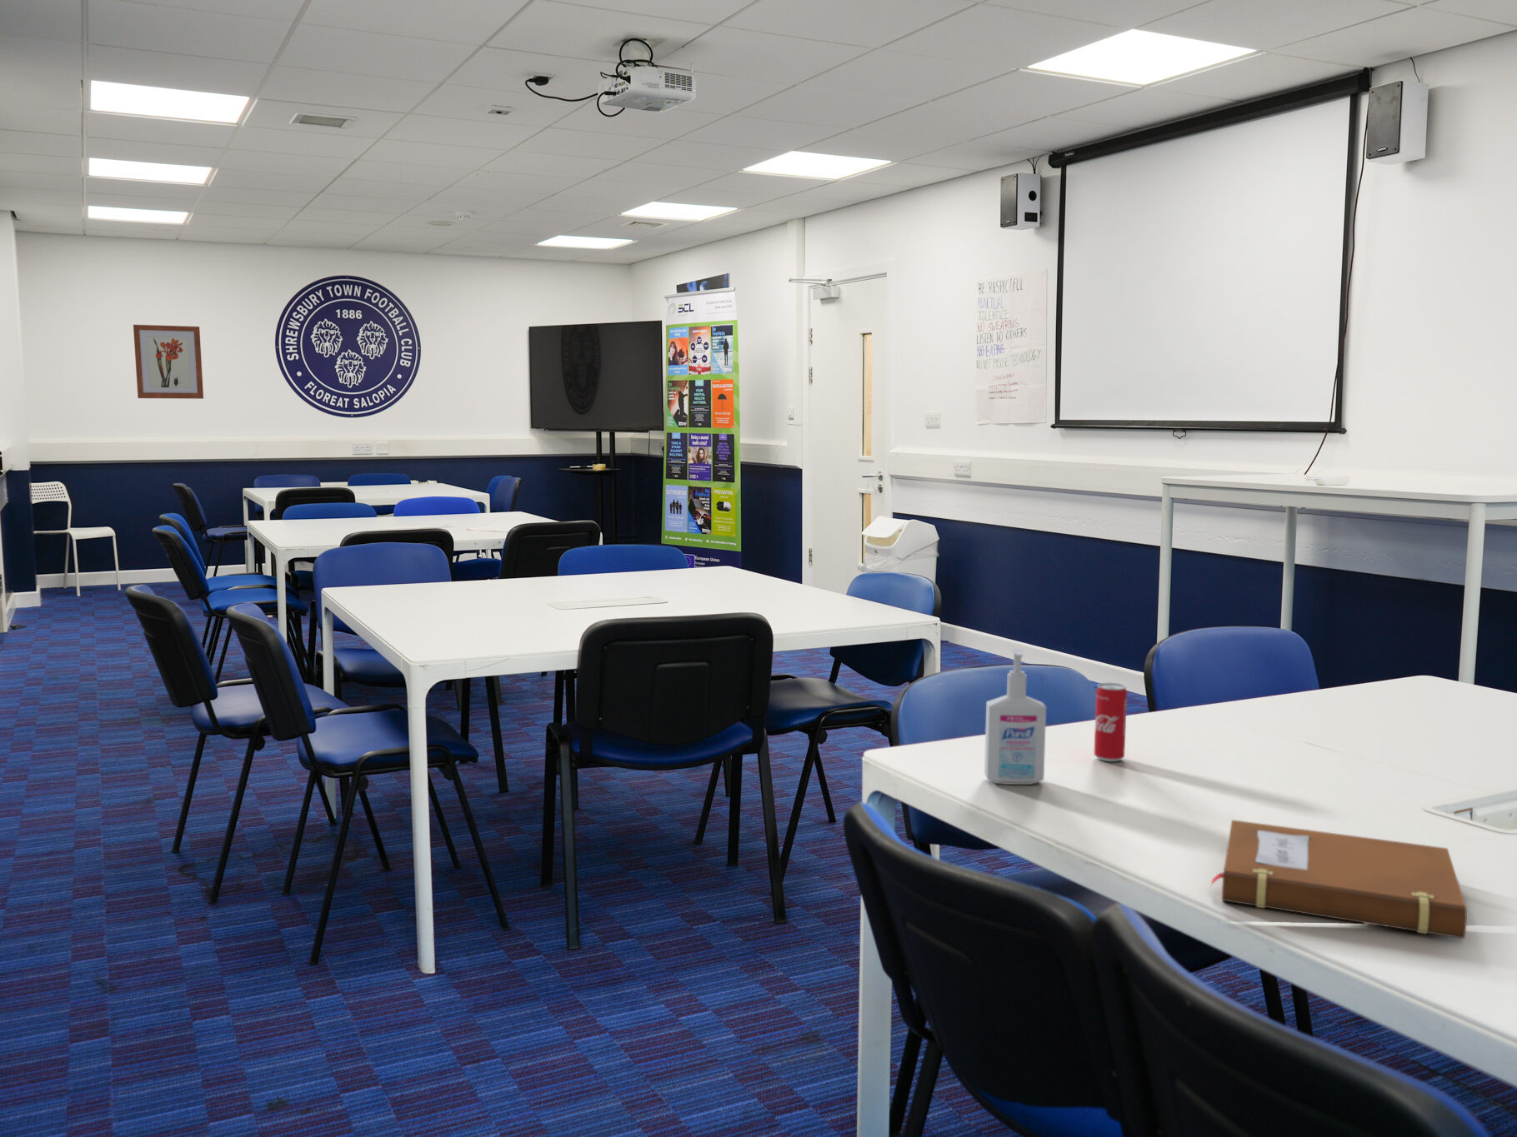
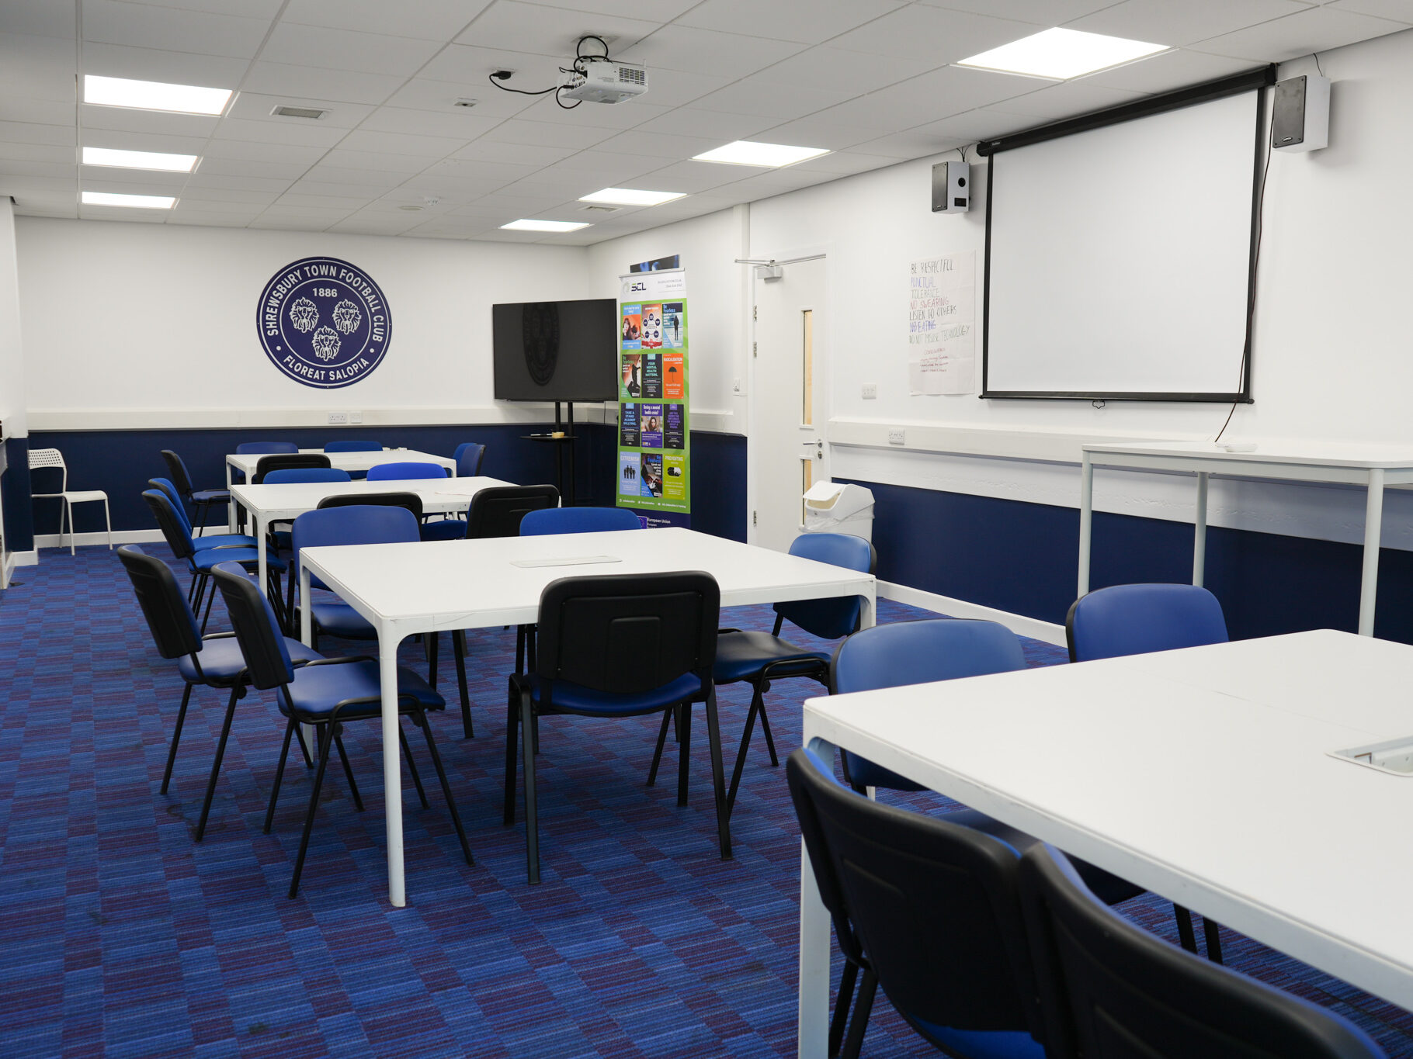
- notebook [1210,819,1468,940]
- wall art [133,324,204,400]
- bottle [983,649,1046,786]
- beverage can [1094,682,1128,762]
